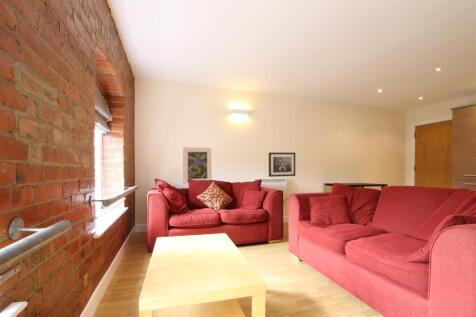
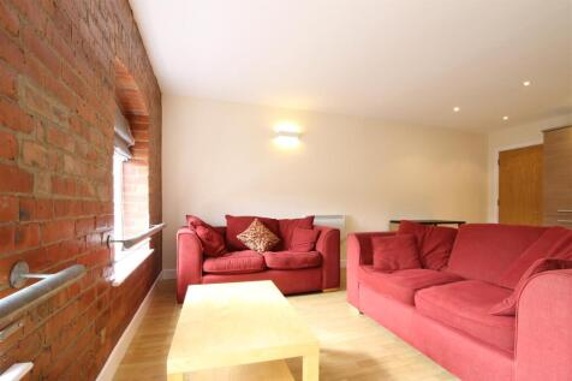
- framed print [182,146,213,185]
- wall art [268,151,296,178]
